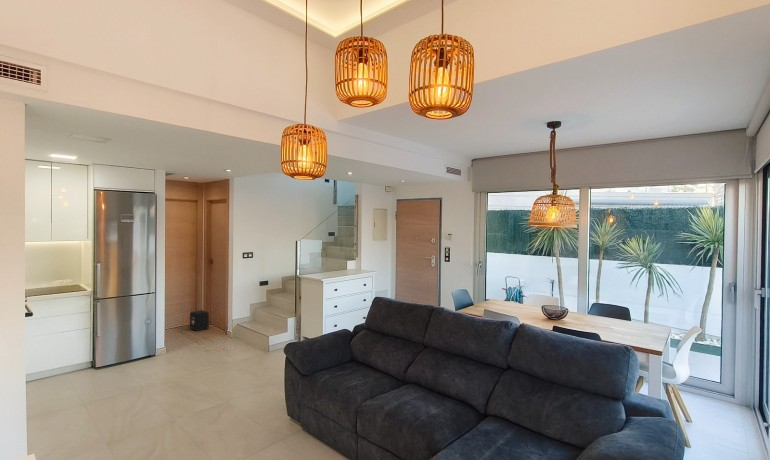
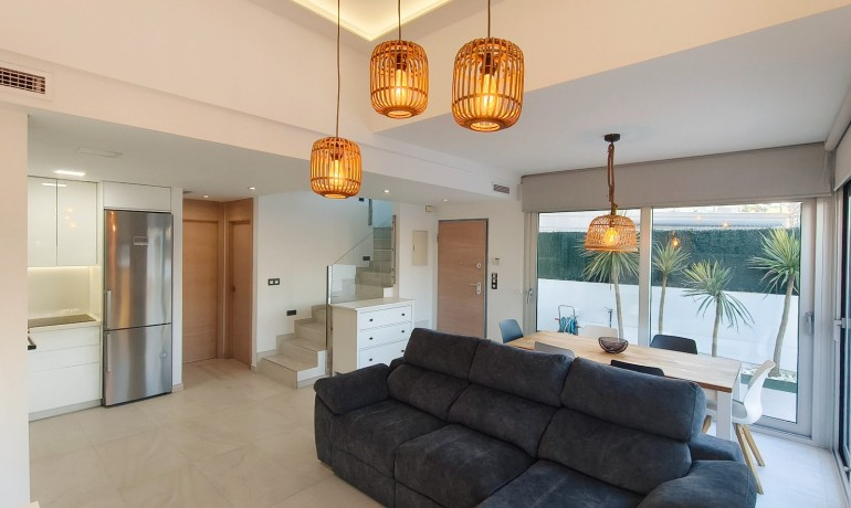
- air purifier [189,309,210,332]
